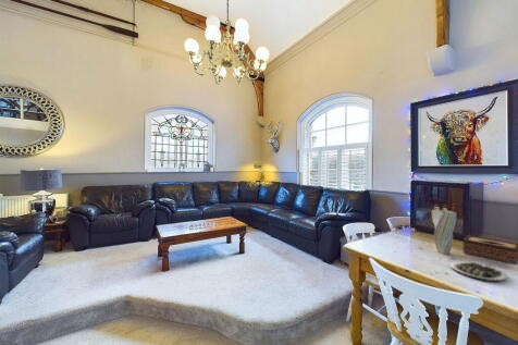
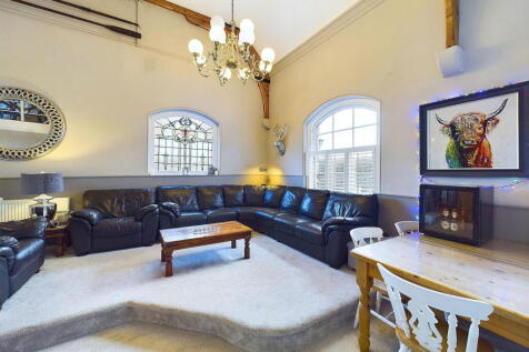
- tissue box [462,234,518,266]
- vase [431,209,457,255]
- plate [449,260,508,283]
